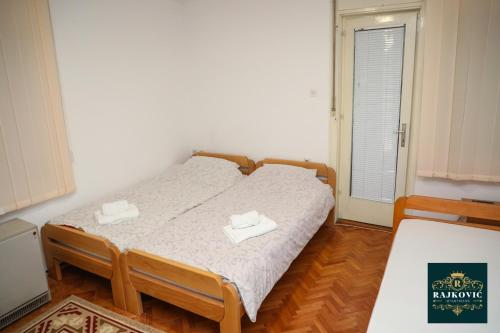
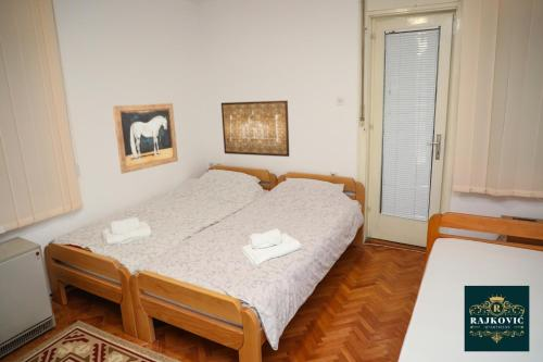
+ wall art [112,102,179,175]
+ wall art [220,99,290,158]
